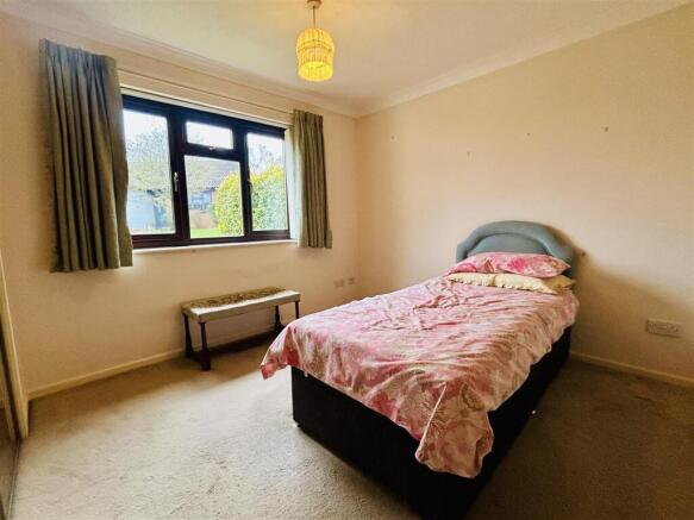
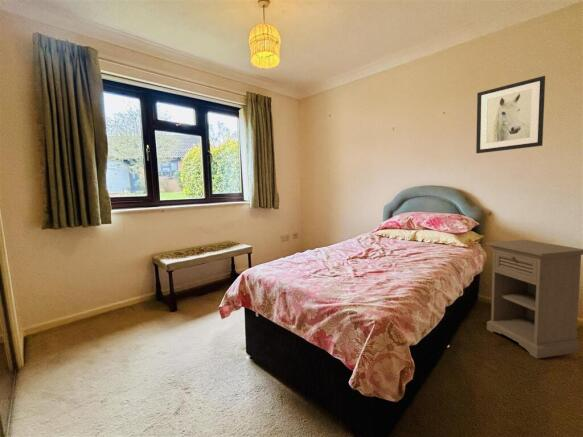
+ wall art [475,75,546,154]
+ nightstand [485,239,583,359]
